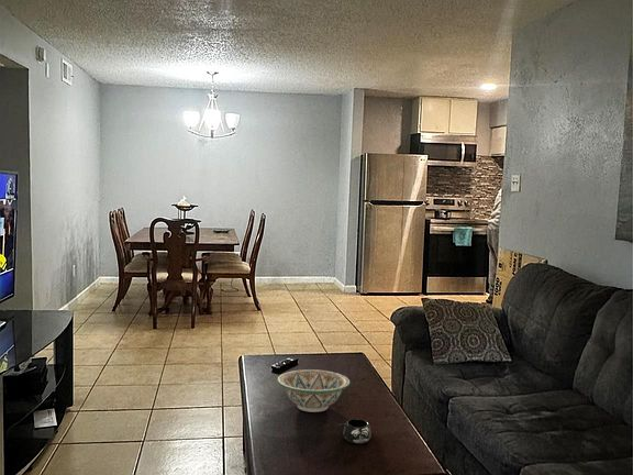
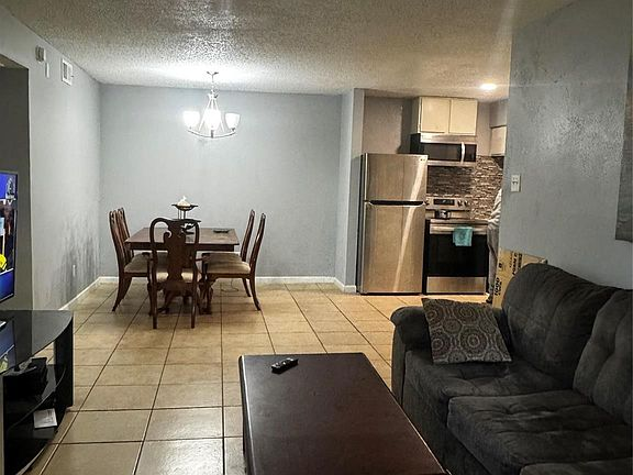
- mug [335,418,373,444]
- decorative bowl [277,368,351,413]
